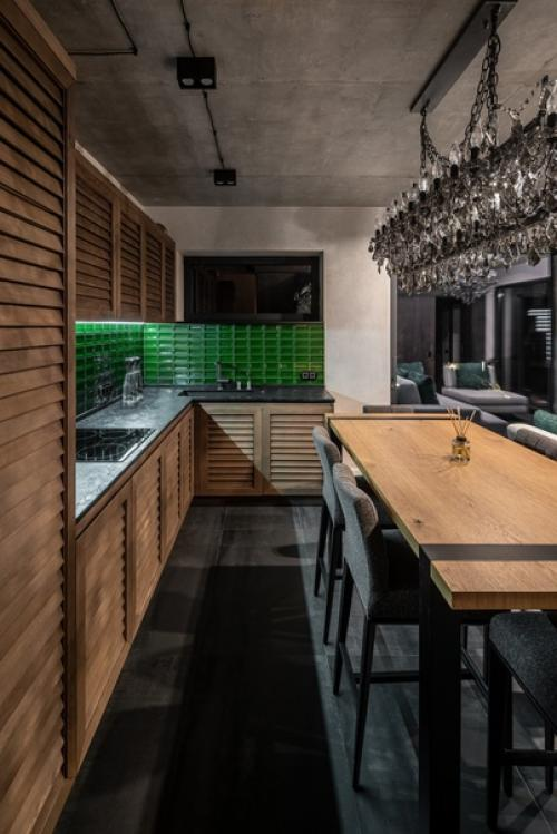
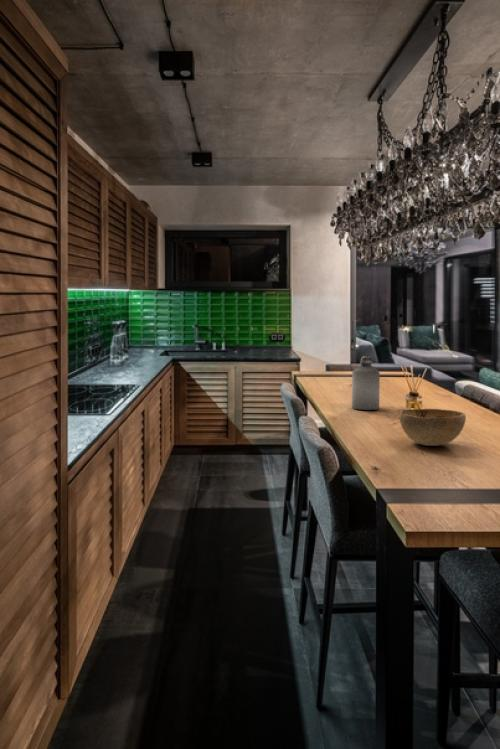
+ bottle [351,354,381,411]
+ decorative bowl [399,408,467,447]
